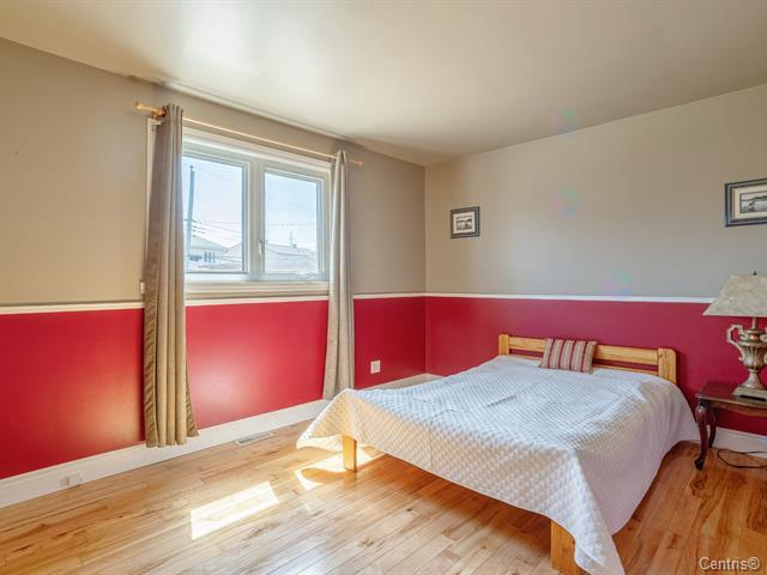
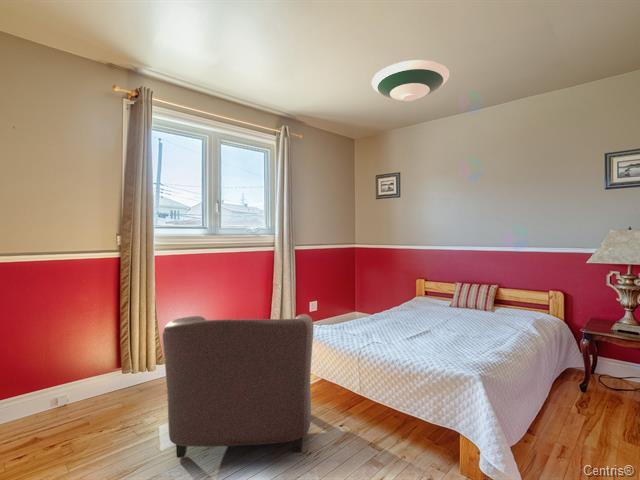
+ chair [162,313,314,459]
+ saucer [371,59,451,102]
